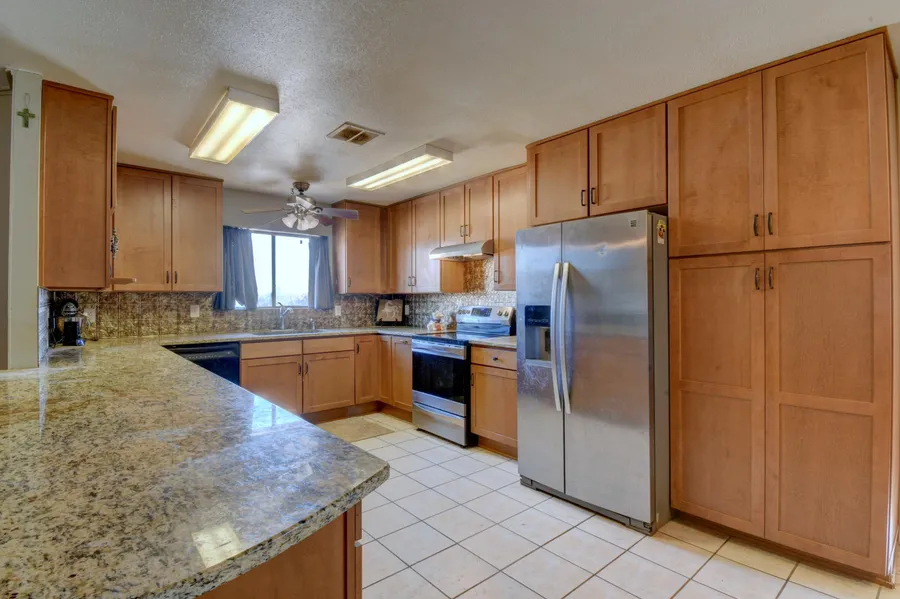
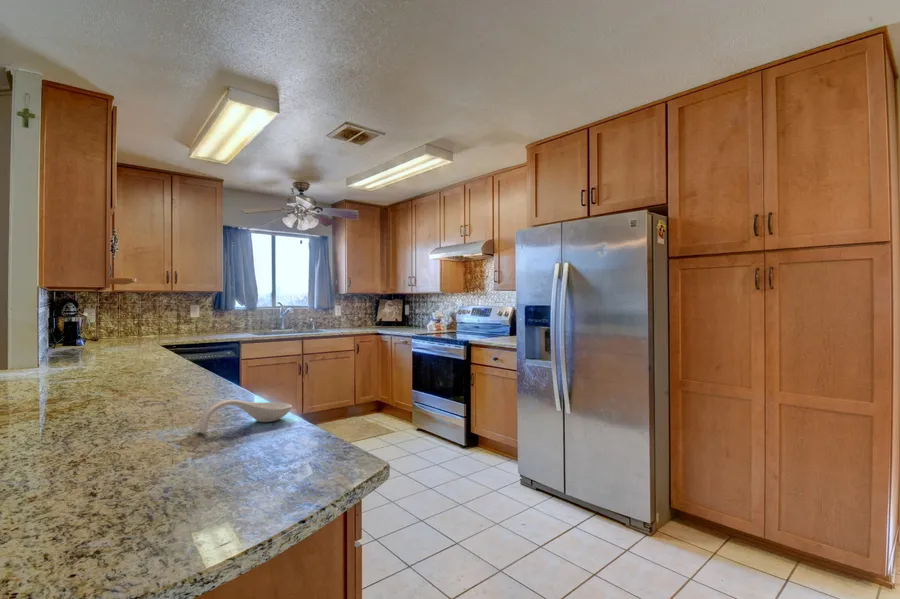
+ spoon rest [197,398,293,433]
